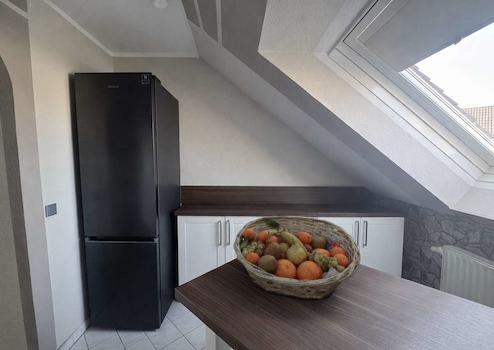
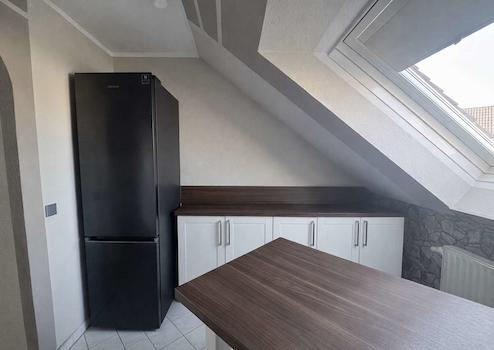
- fruit basket [232,215,362,300]
